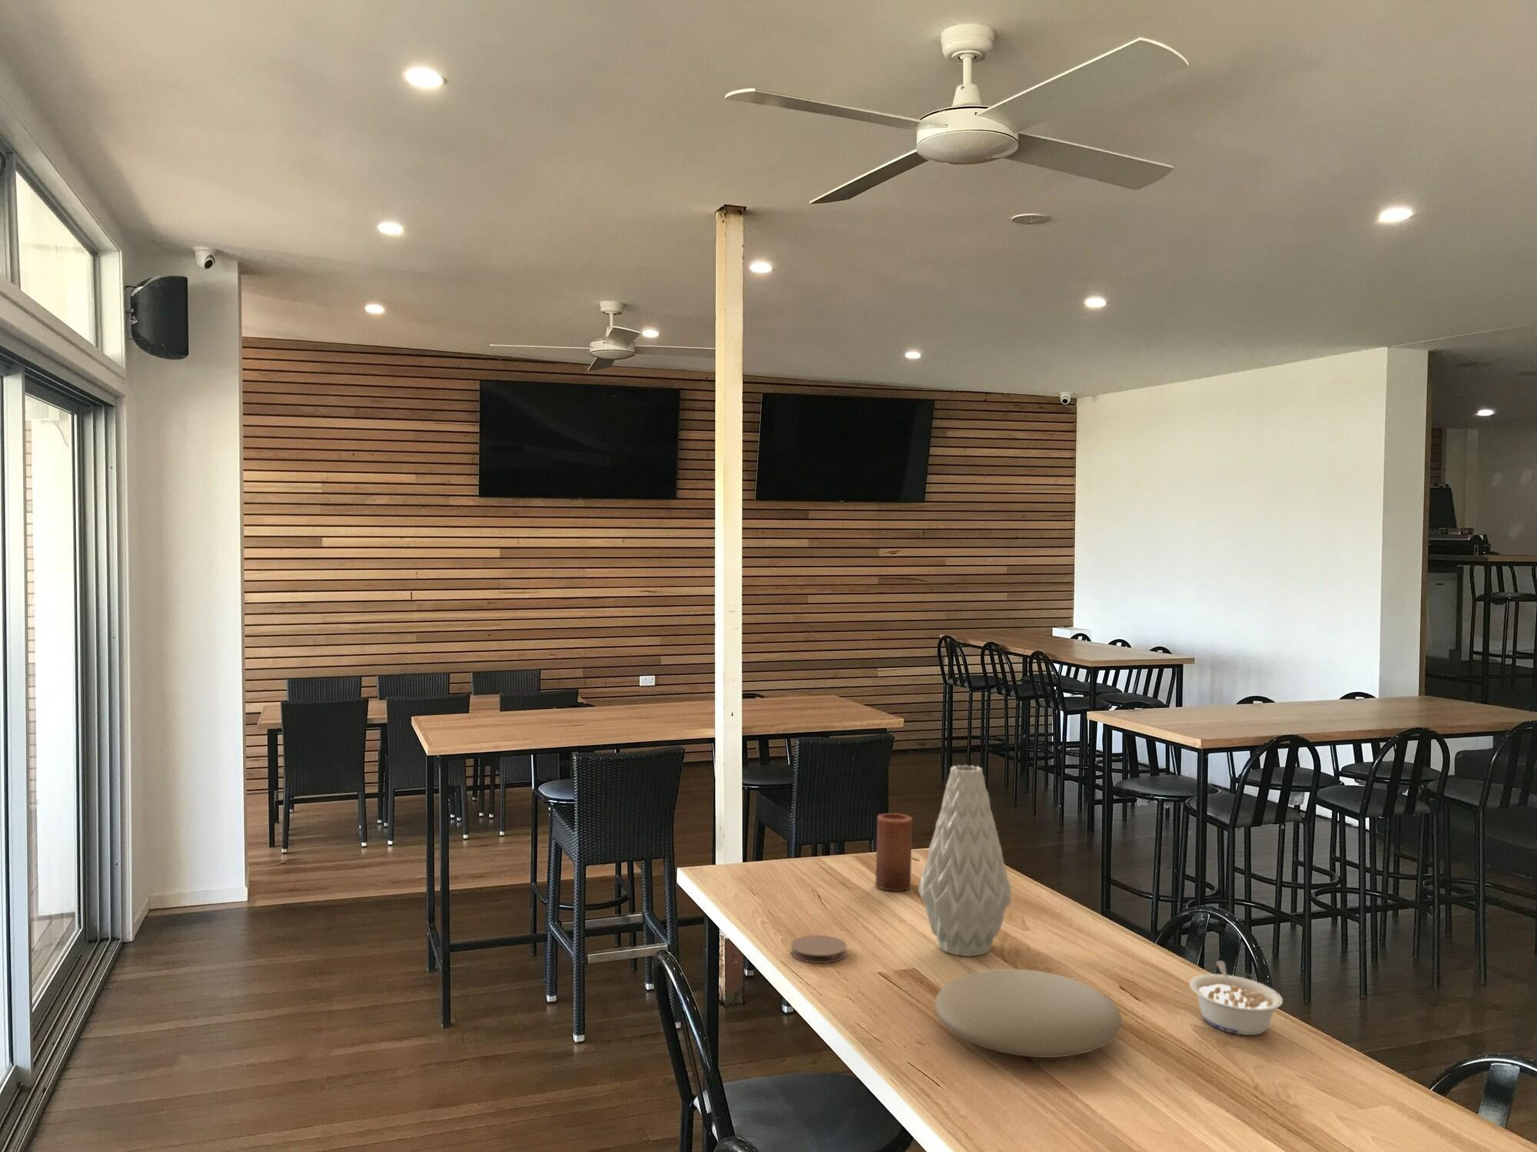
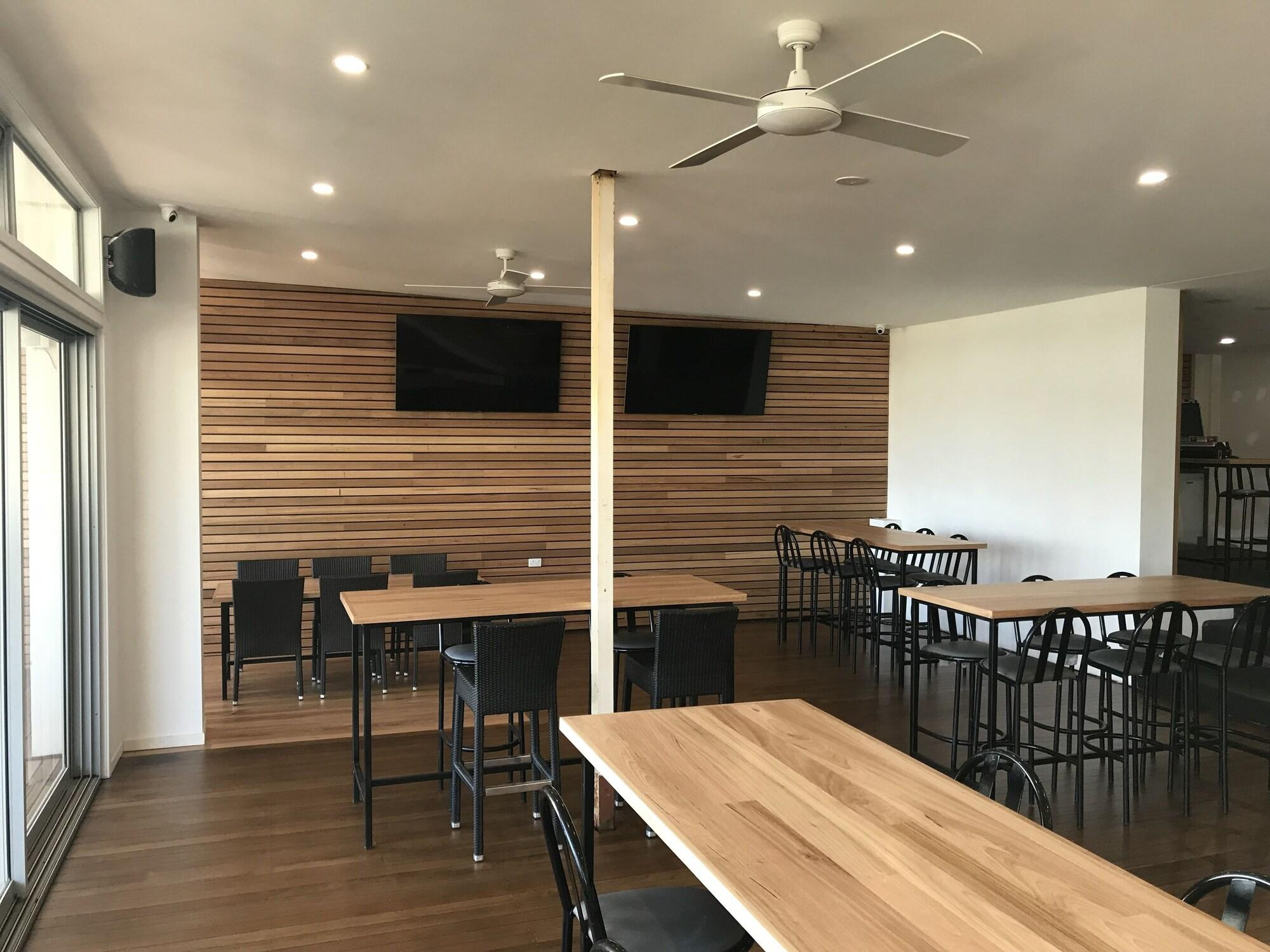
- legume [1188,961,1283,1036]
- coaster [790,934,847,964]
- candle [874,812,913,892]
- vase [917,764,1012,957]
- plate [934,968,1123,1059]
